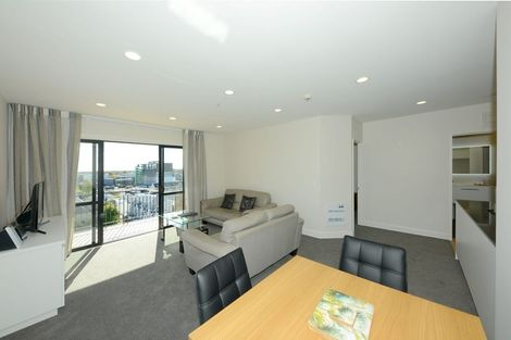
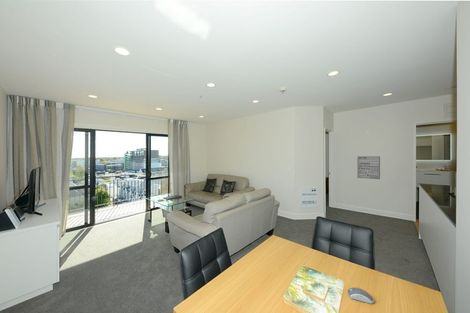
+ computer mouse [347,287,375,304]
+ wall art [357,156,381,180]
